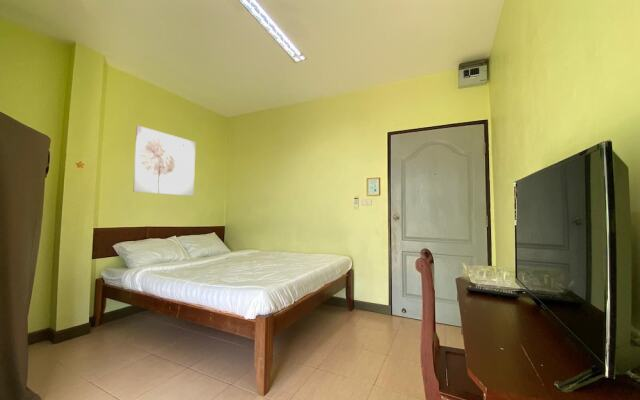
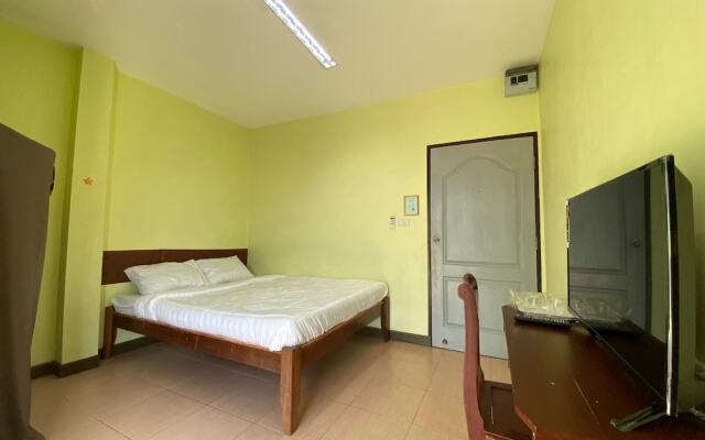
- wall art [132,124,197,197]
